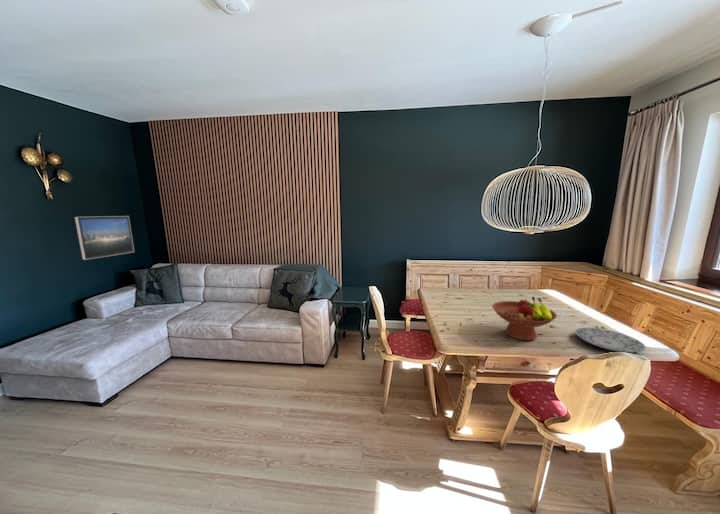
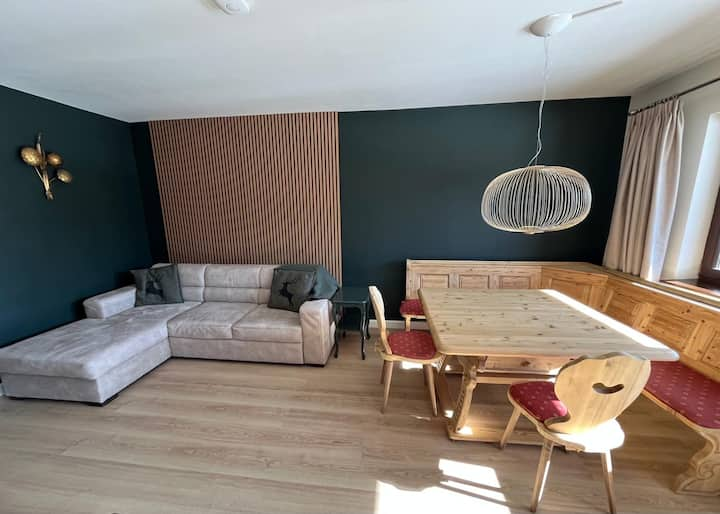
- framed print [74,215,135,261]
- plate [574,327,647,354]
- fruit bowl [491,296,558,341]
